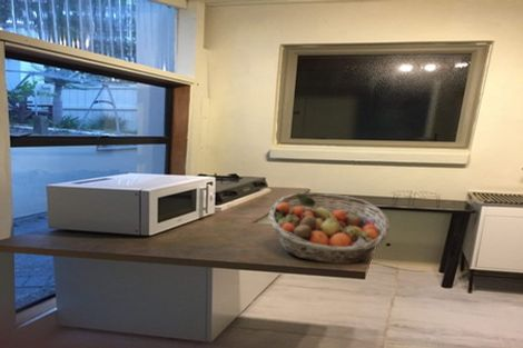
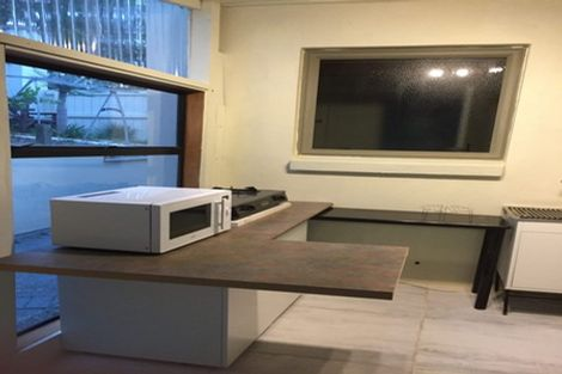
- fruit basket [267,191,391,265]
